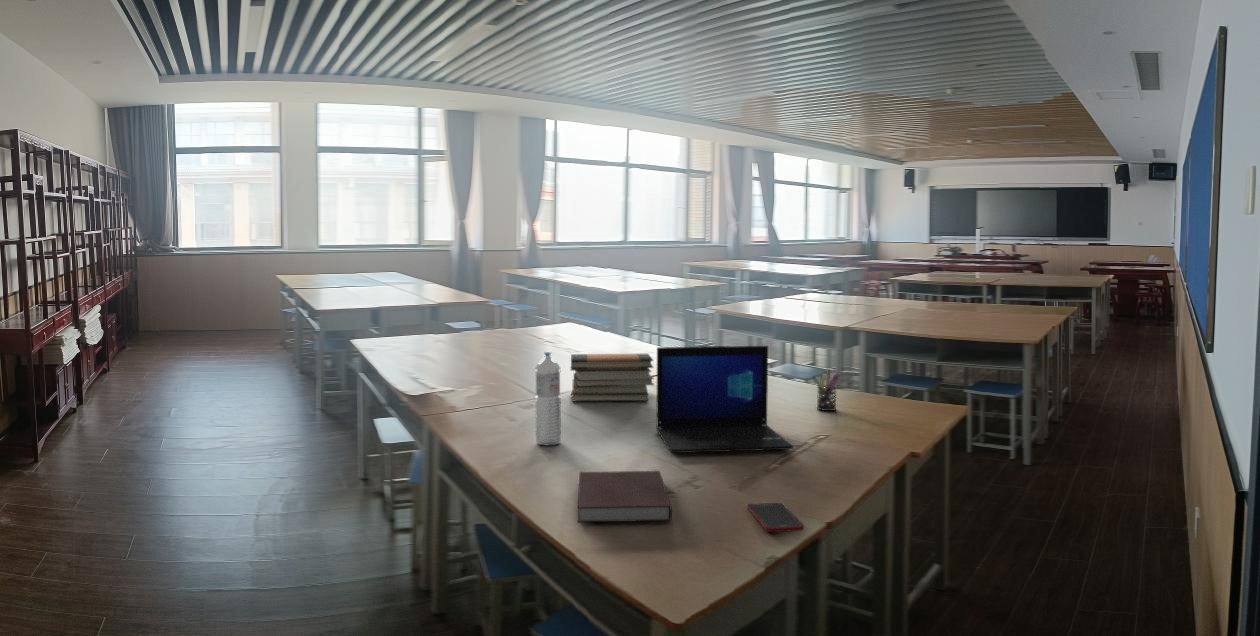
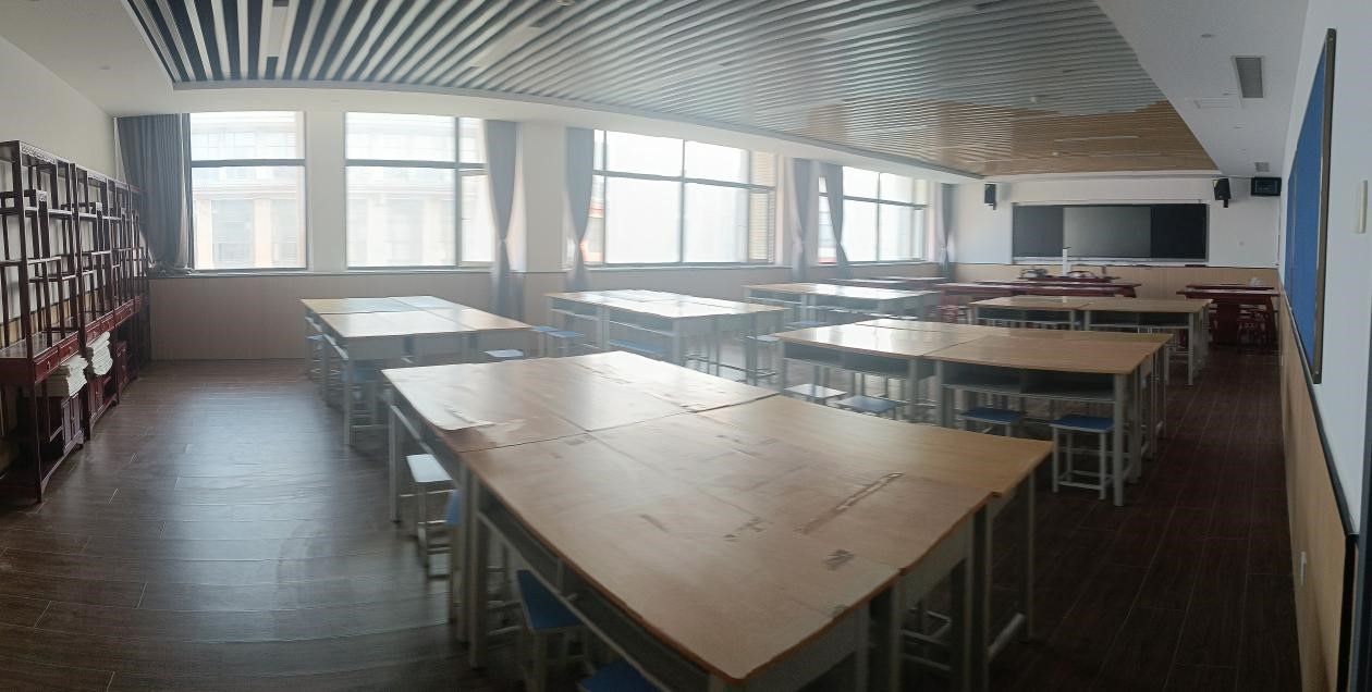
- pen holder [812,368,840,412]
- notebook [577,470,673,523]
- water bottle [534,351,562,446]
- laptop [655,345,795,454]
- cell phone [746,502,805,533]
- book stack [569,352,655,402]
